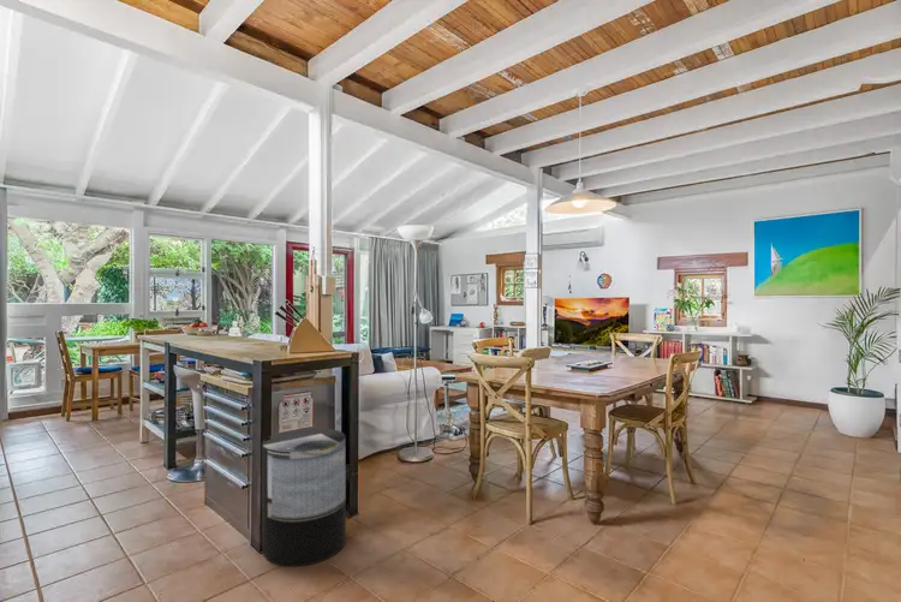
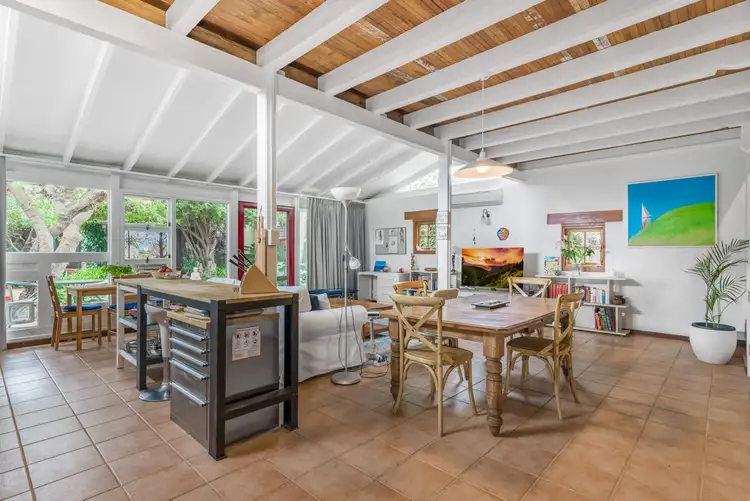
- trash can [261,427,347,568]
